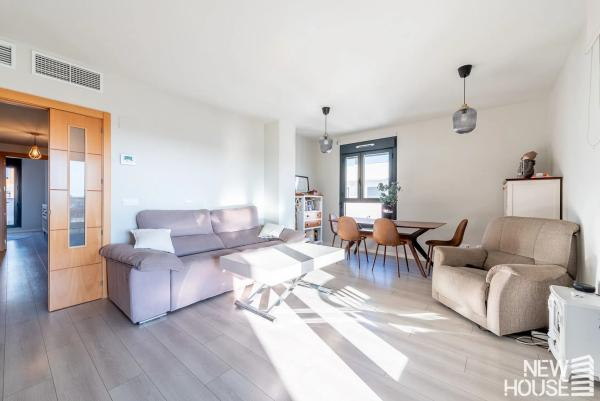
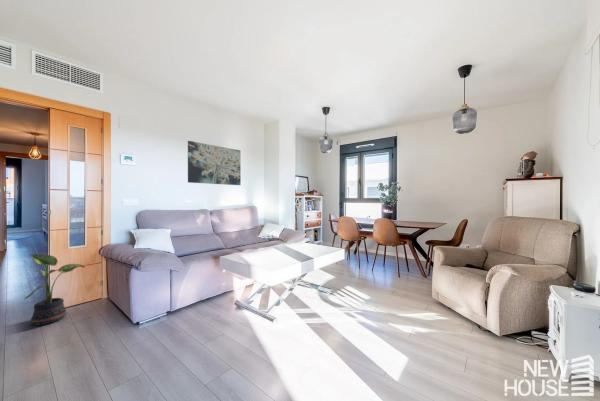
+ wall art [187,140,242,186]
+ potted plant [24,253,86,327]
